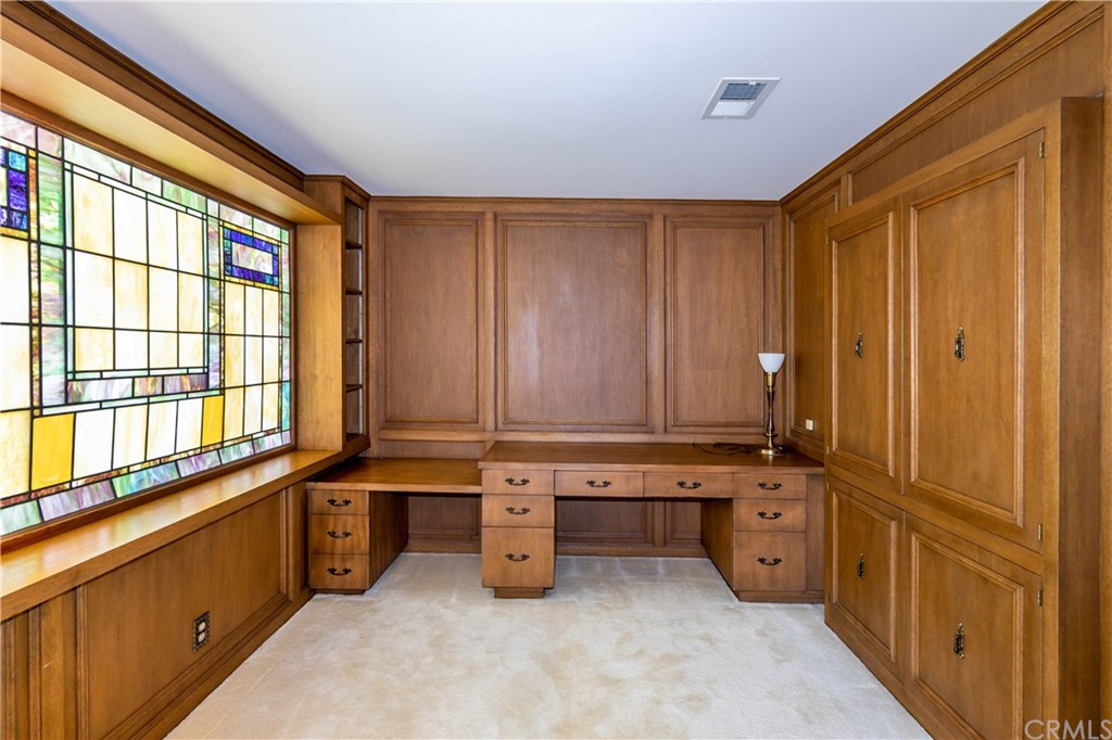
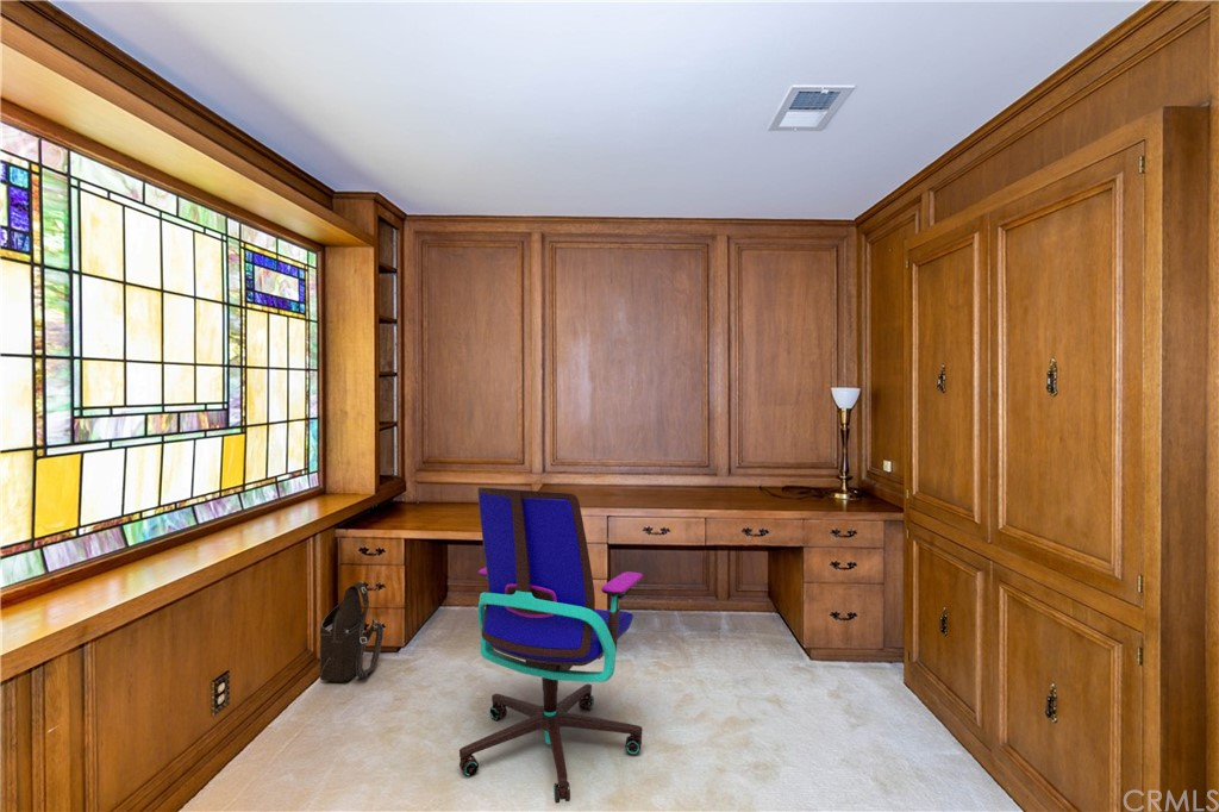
+ office chair [458,486,644,805]
+ shoulder bag [319,581,385,683]
